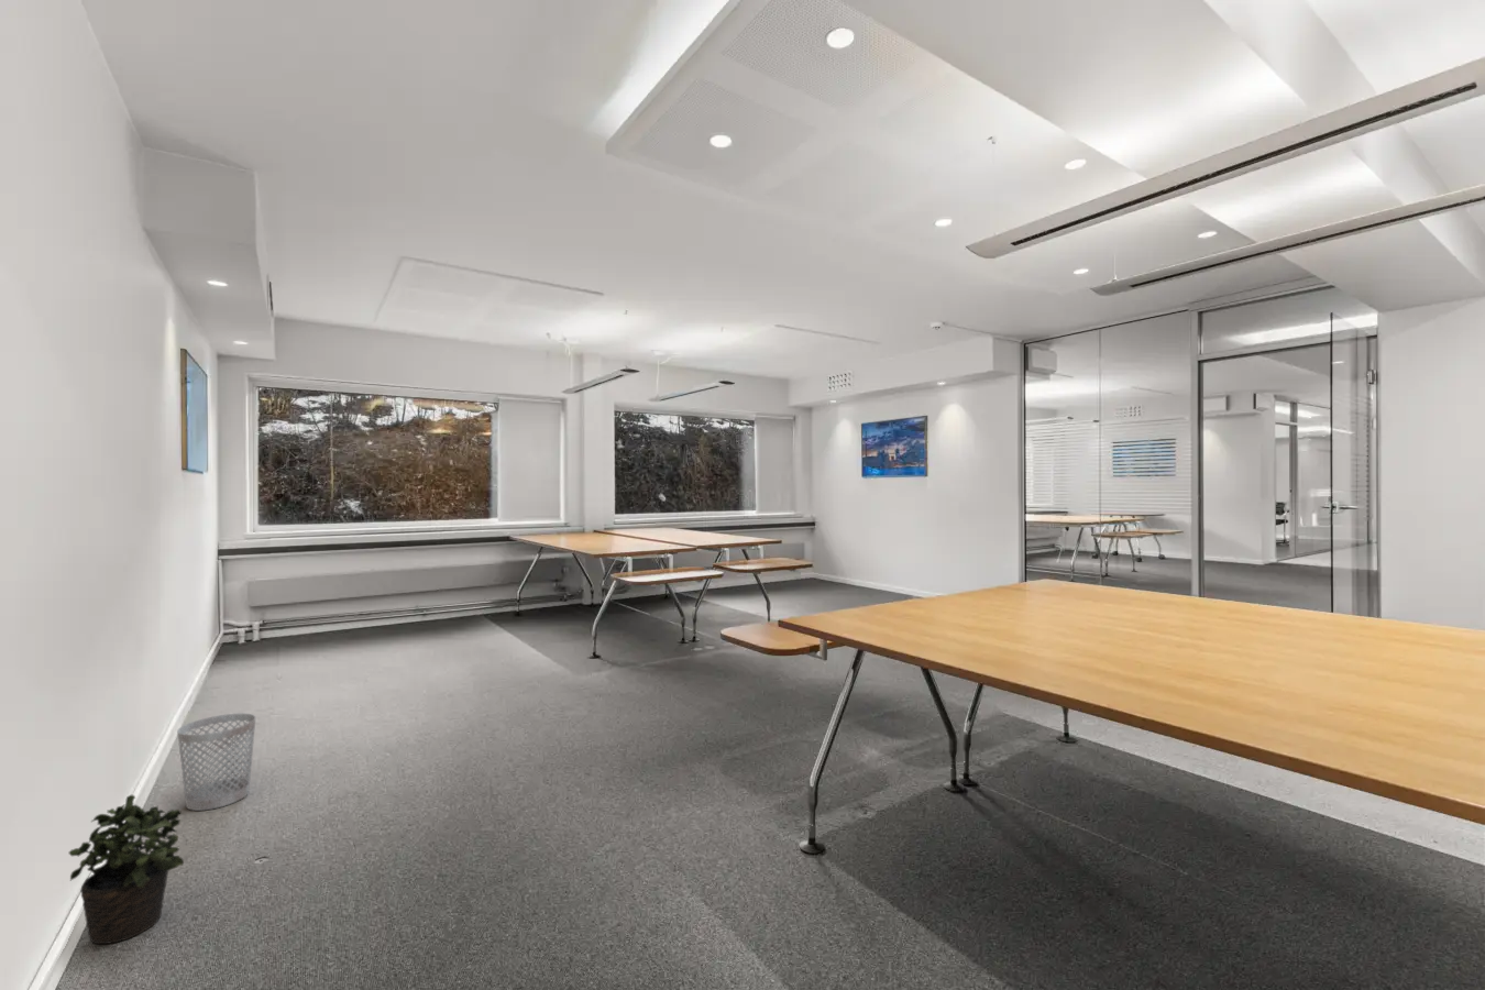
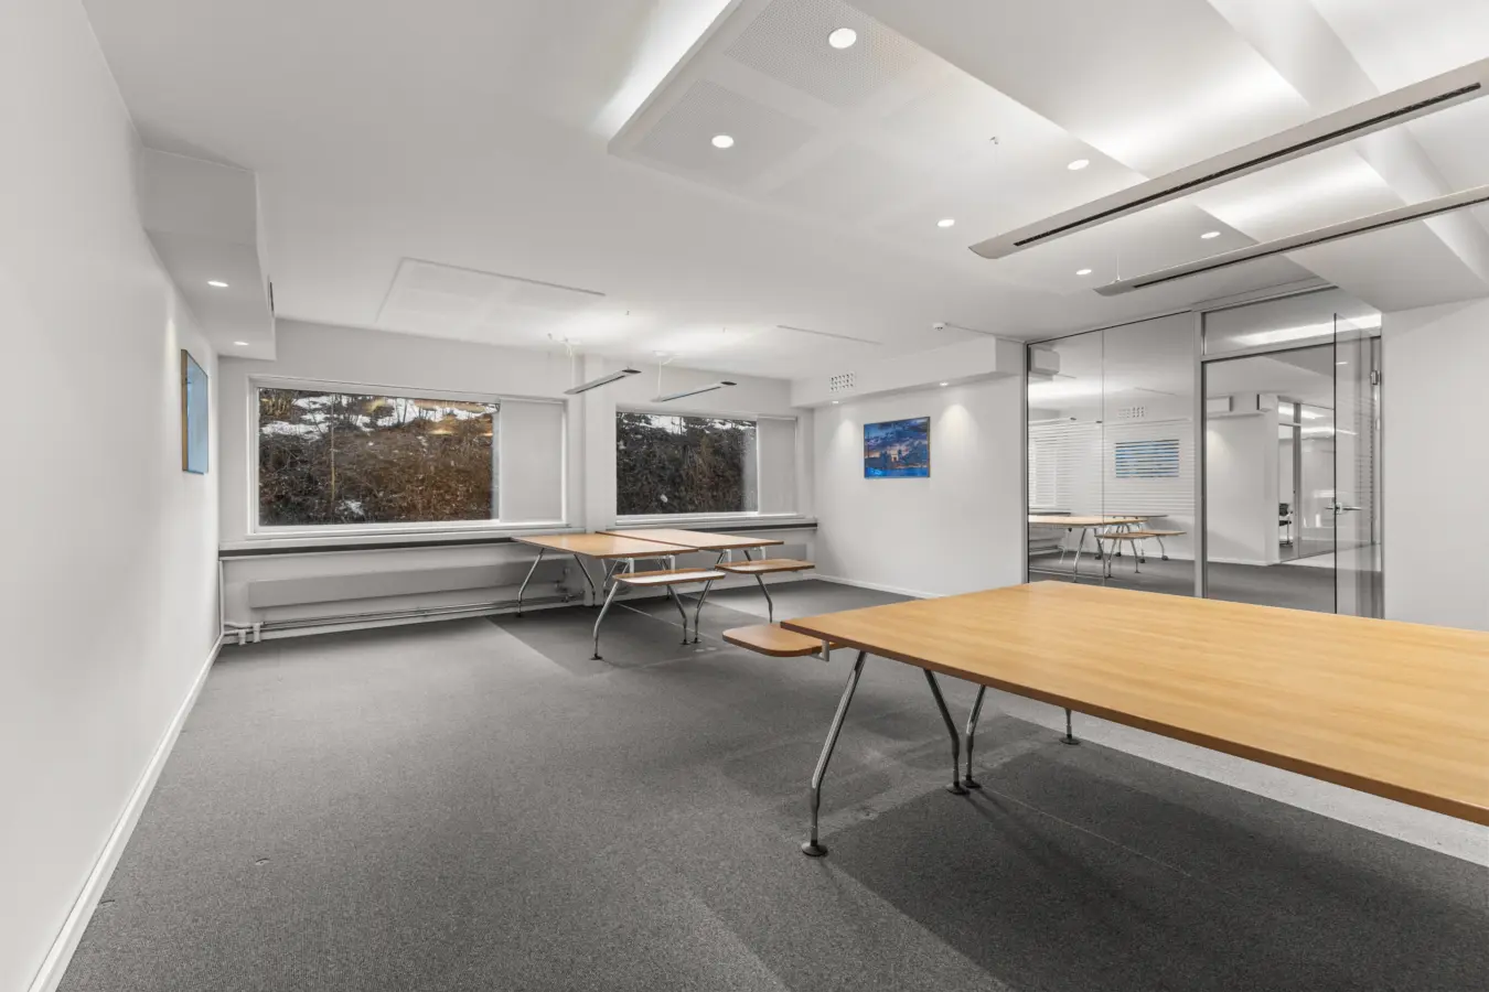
- potted plant [69,794,185,945]
- wastebasket [176,713,257,812]
